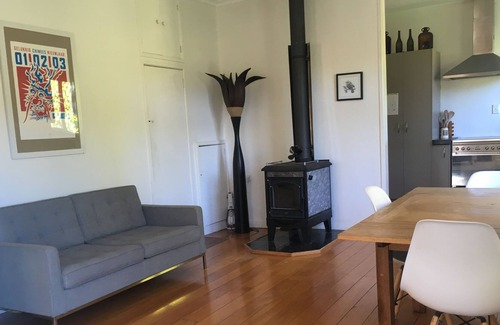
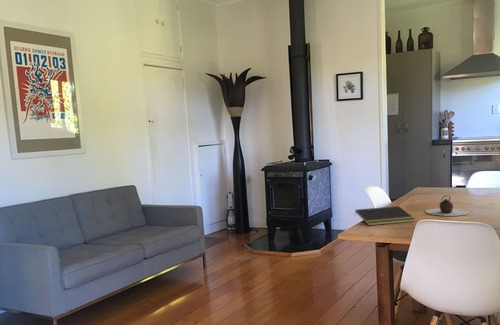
+ notepad [354,205,416,227]
+ teapot [425,194,469,217]
